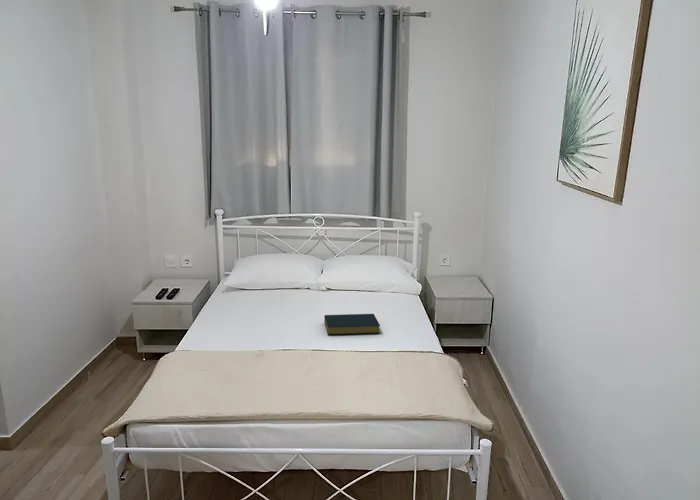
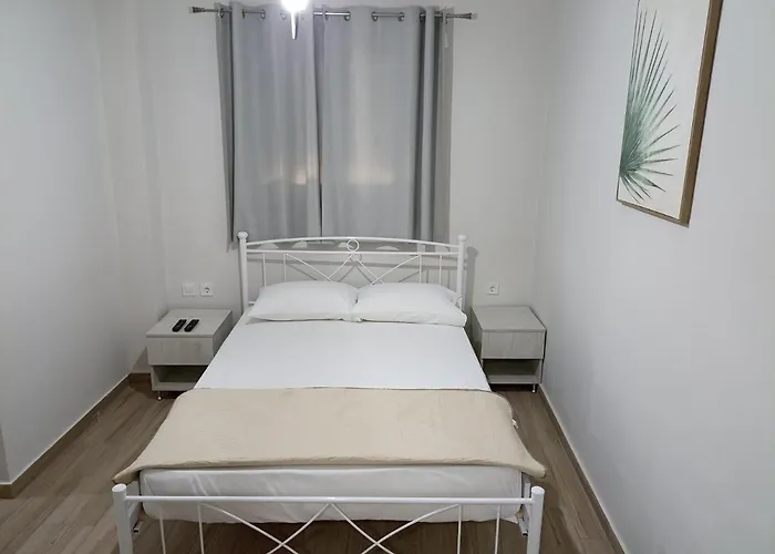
- hardback book [323,313,381,336]
